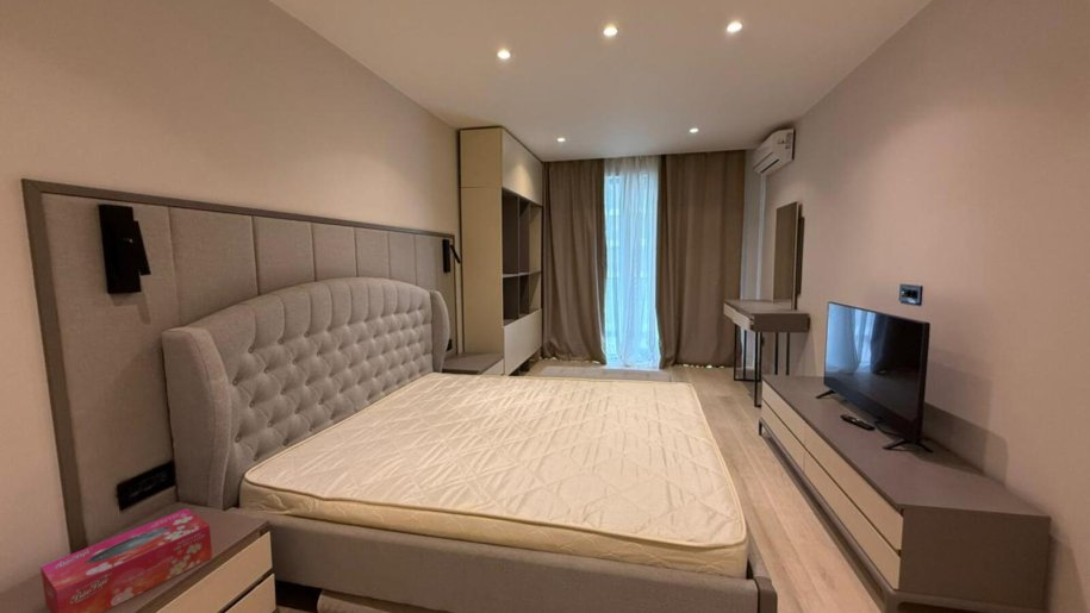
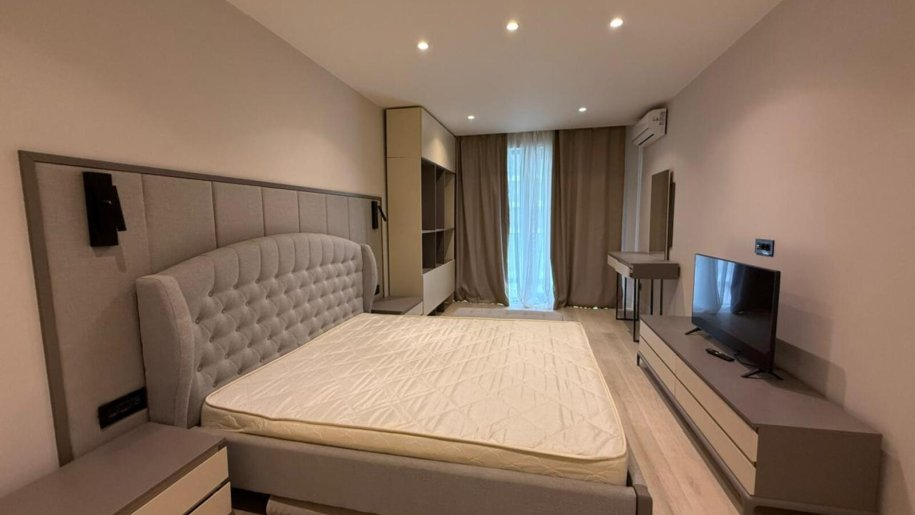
- tissue box [39,507,213,613]
